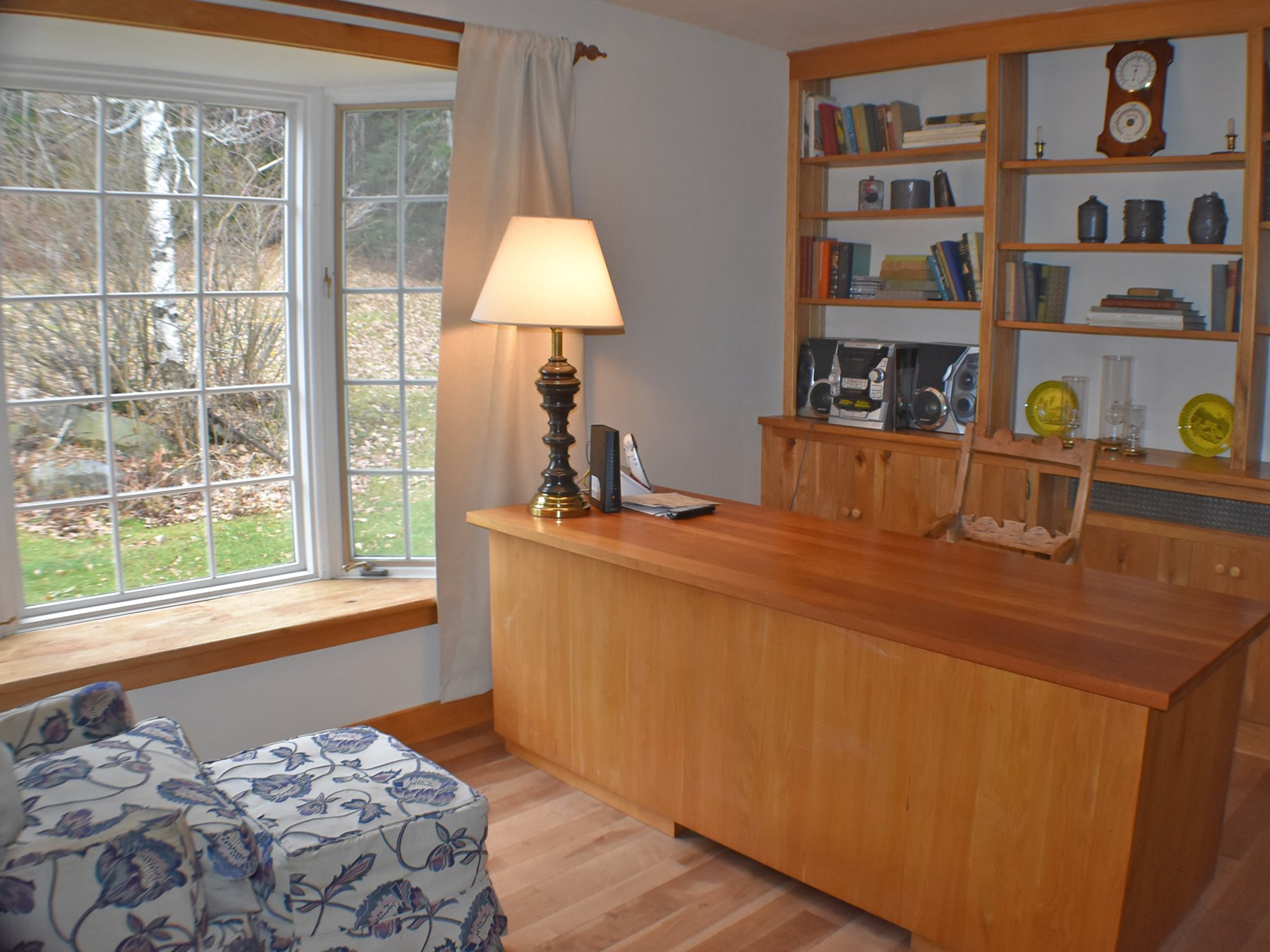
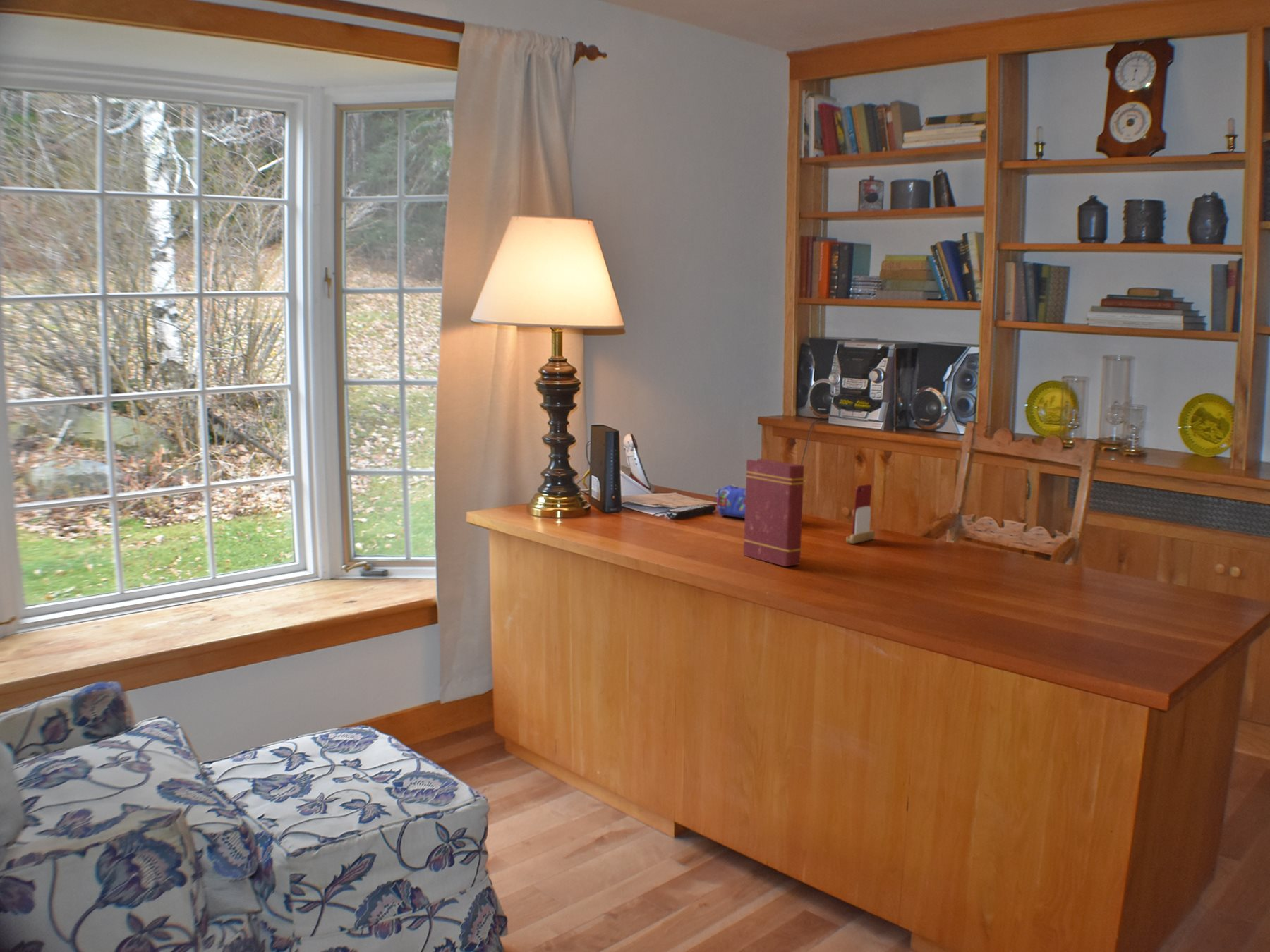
+ book [743,458,806,567]
+ smartphone [845,484,876,544]
+ pencil case [714,484,746,519]
